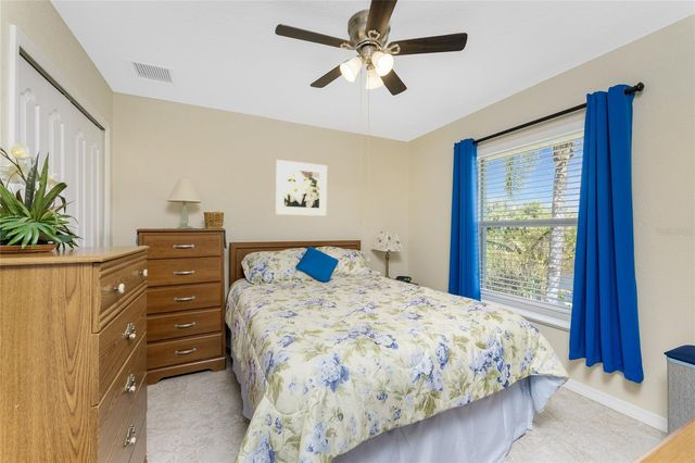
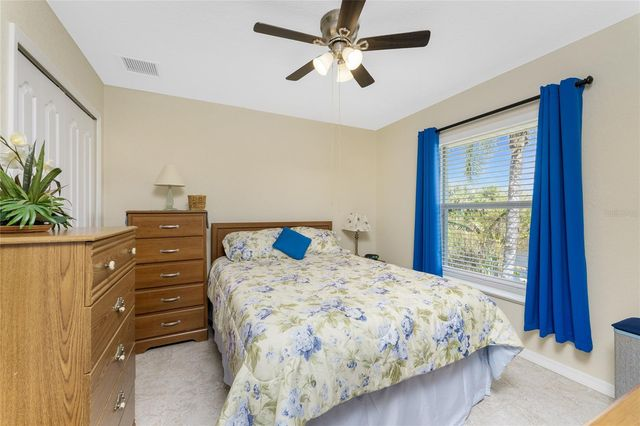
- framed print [275,159,328,217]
